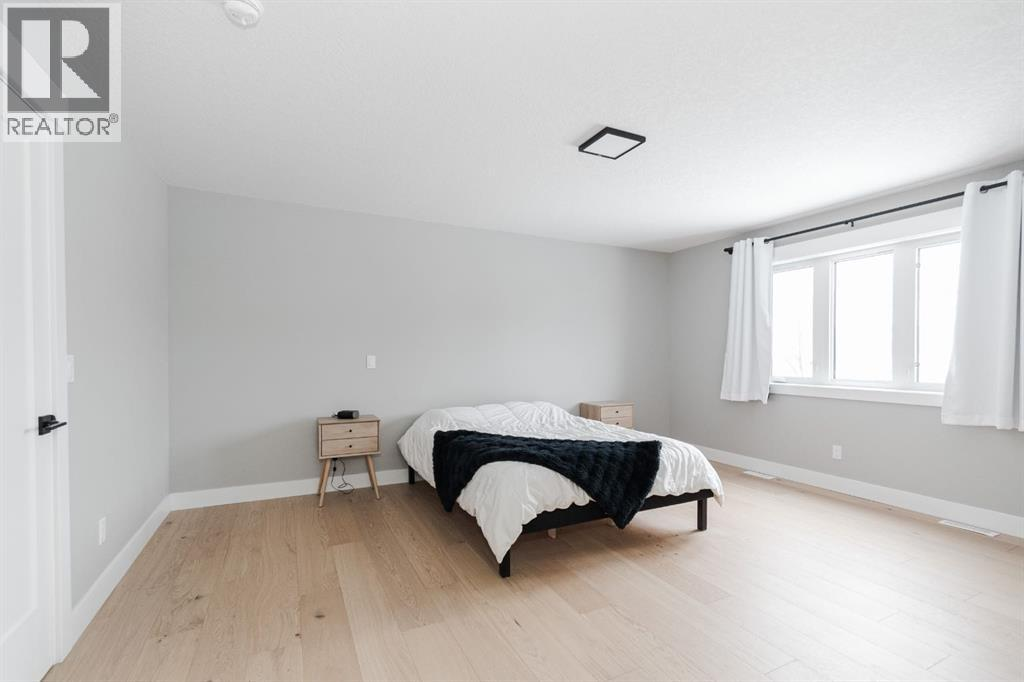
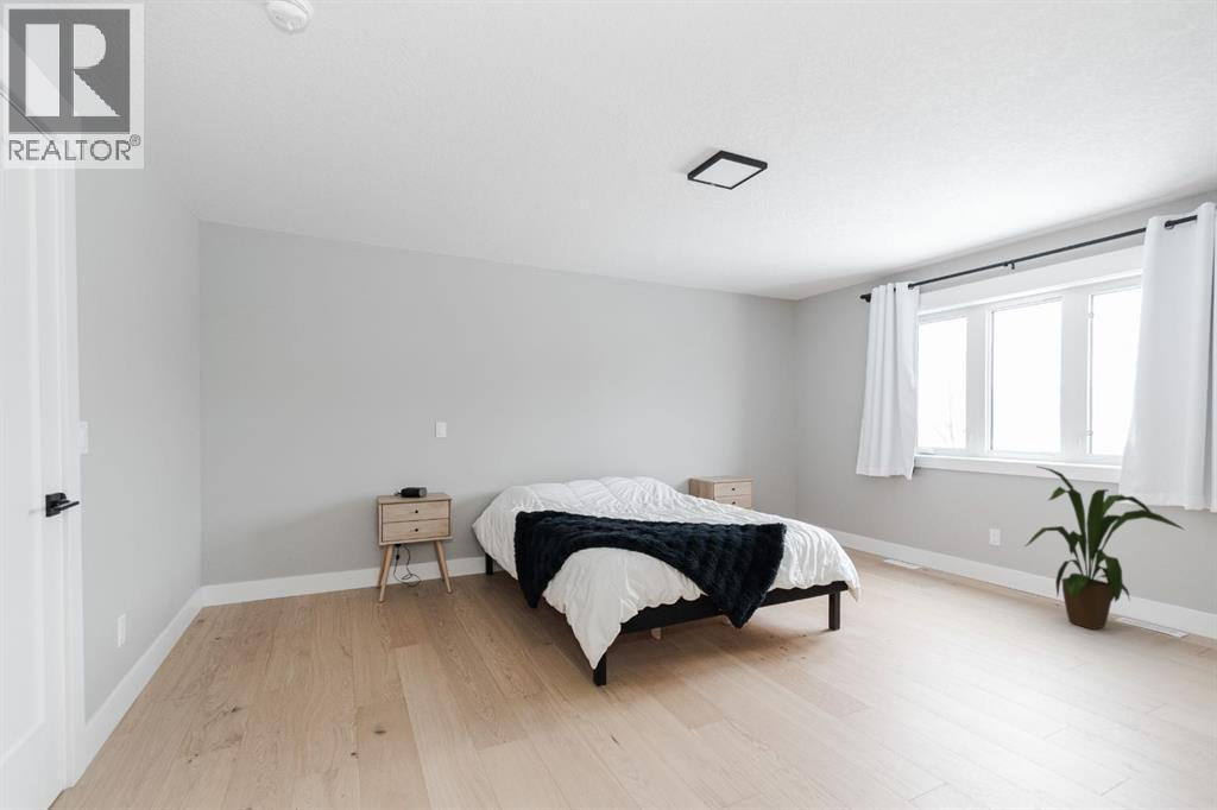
+ house plant [1024,466,1185,631]
